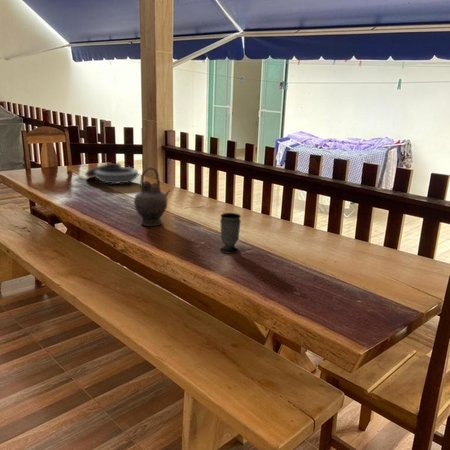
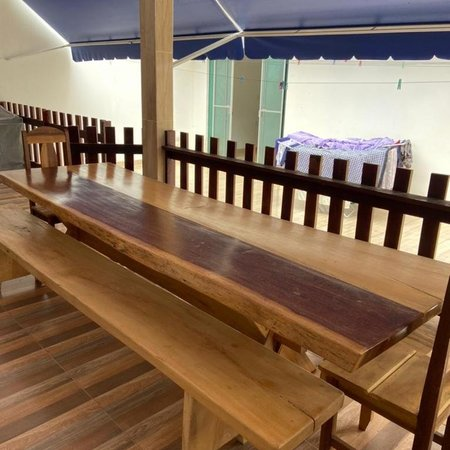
- bowl [84,162,140,185]
- cup [219,212,242,255]
- teapot [133,166,172,227]
